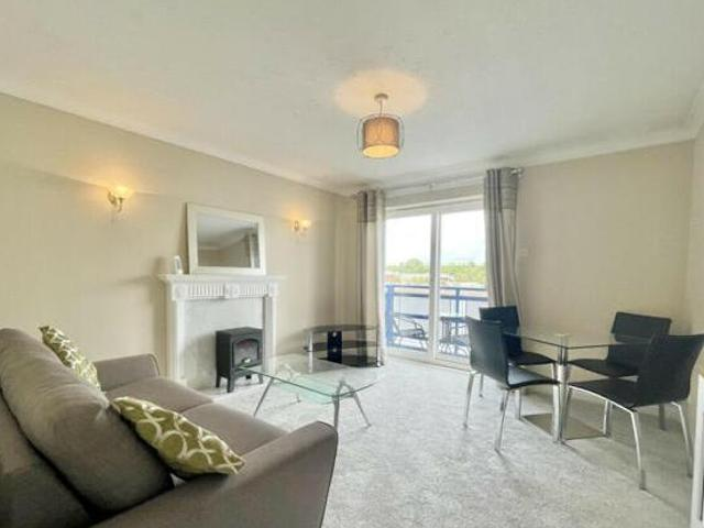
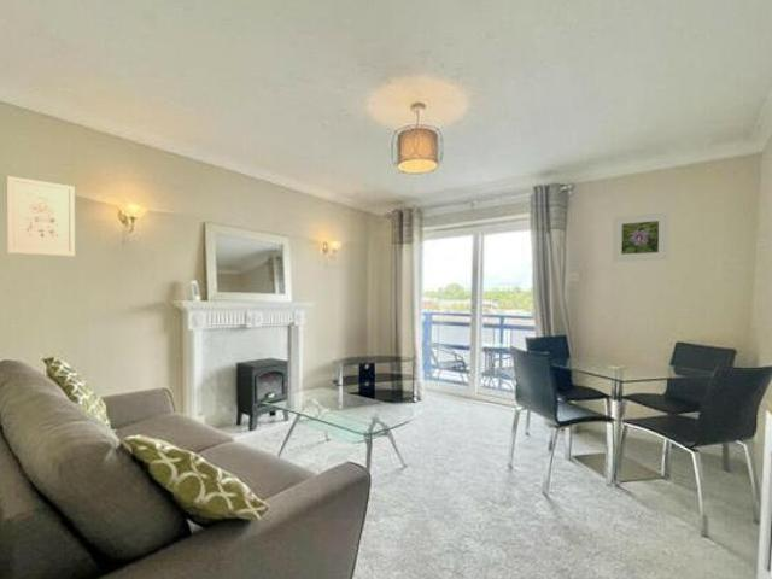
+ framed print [612,211,669,263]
+ wall art [6,175,76,257]
